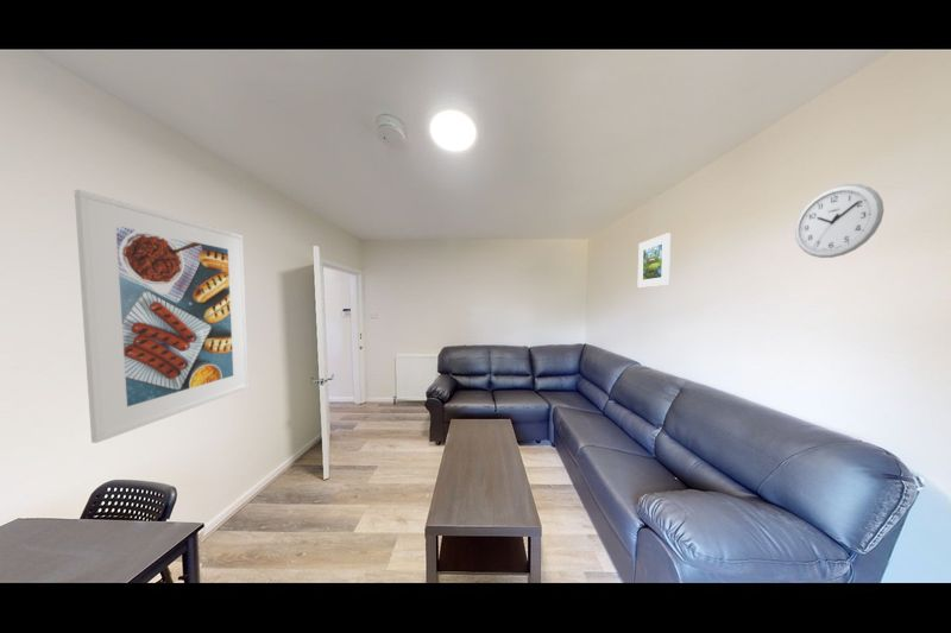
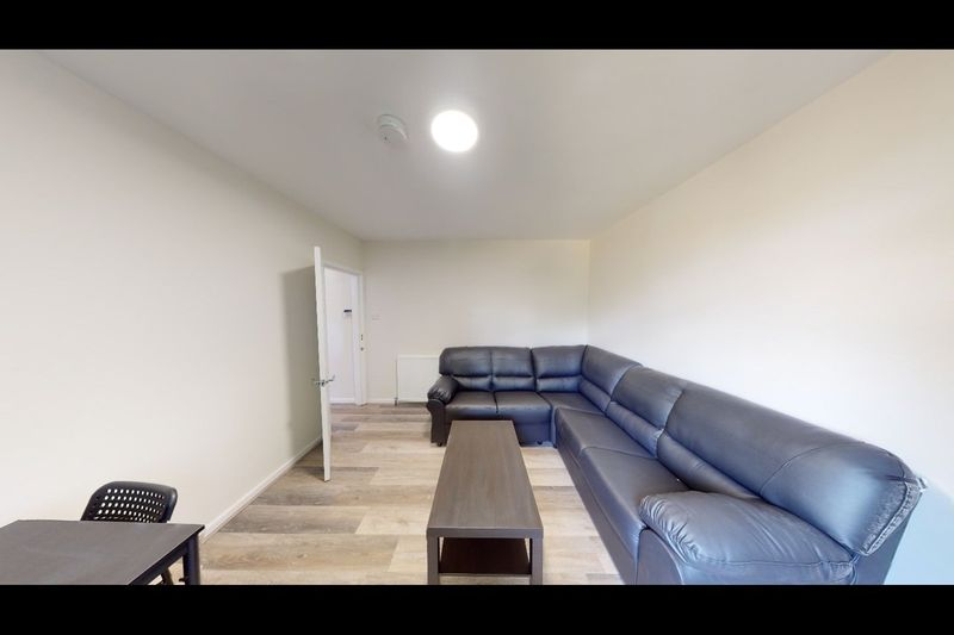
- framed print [637,232,672,289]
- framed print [74,189,250,444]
- wall clock [794,183,884,259]
